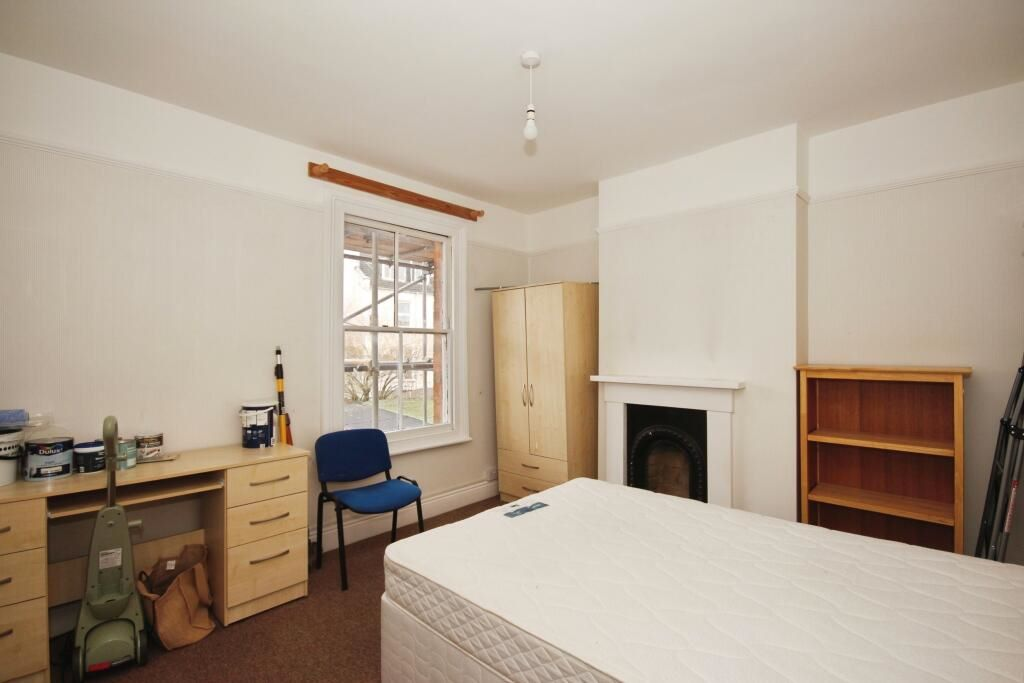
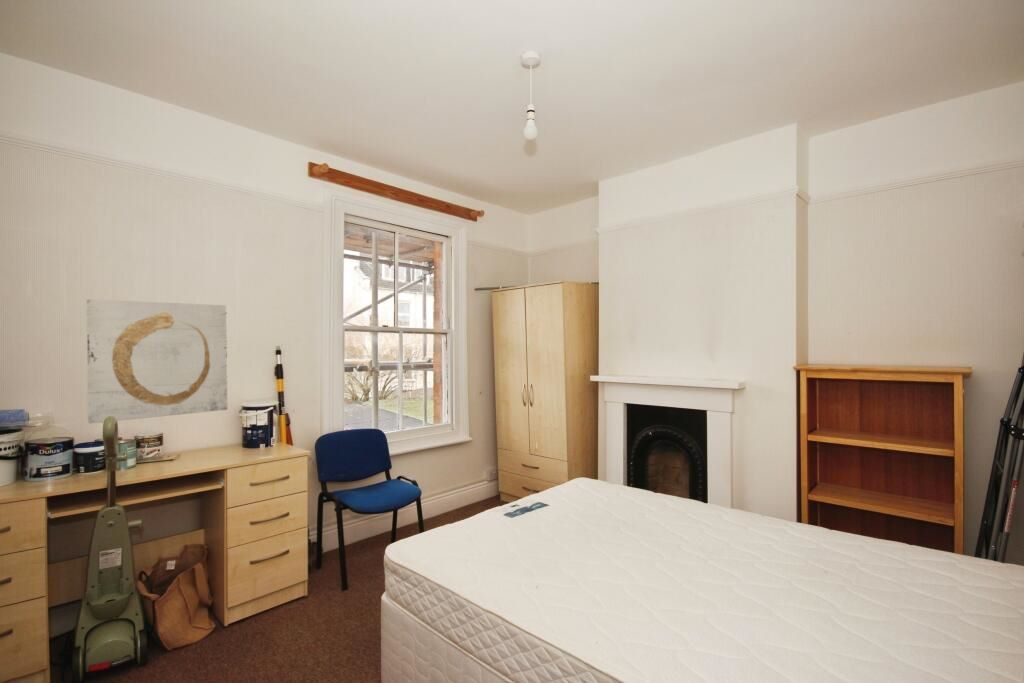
+ wall art [85,298,229,424]
